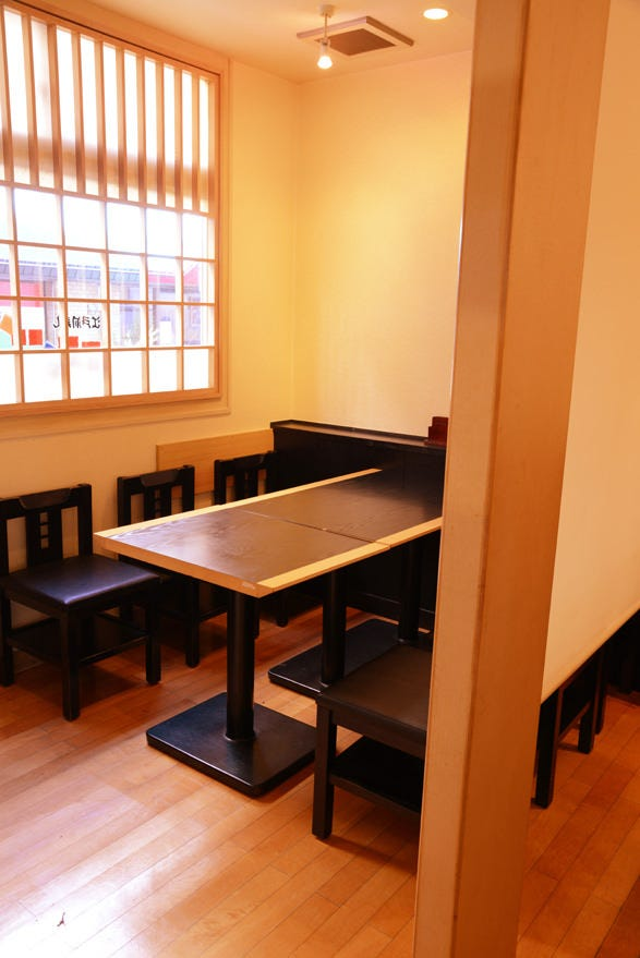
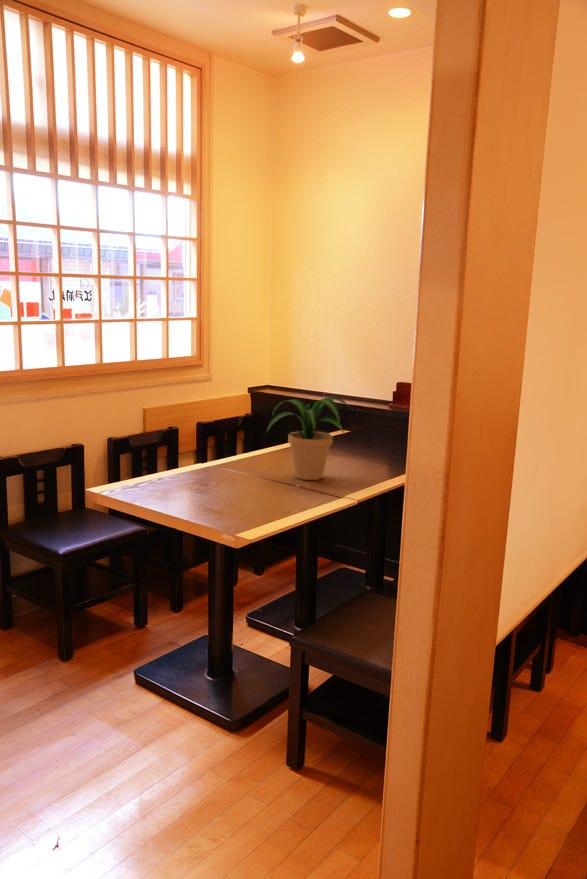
+ potted plant [266,396,354,481]
